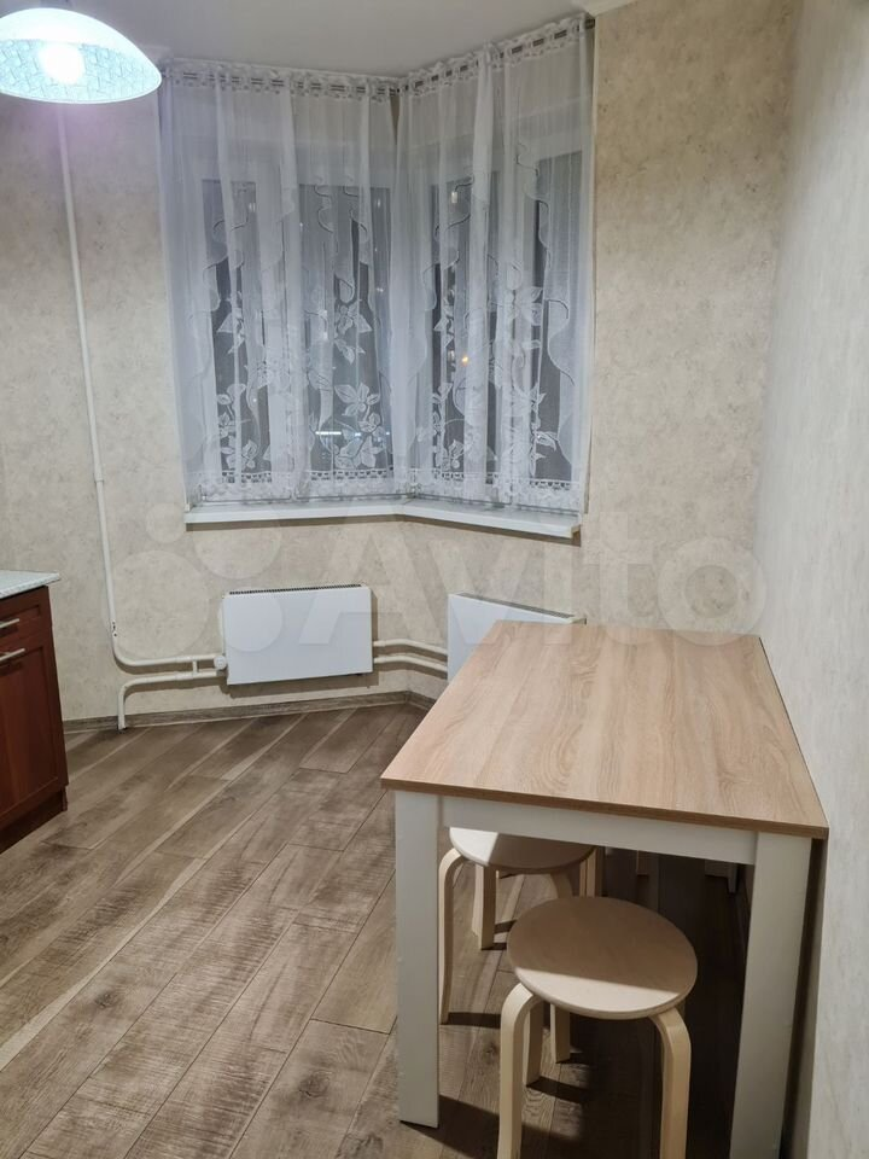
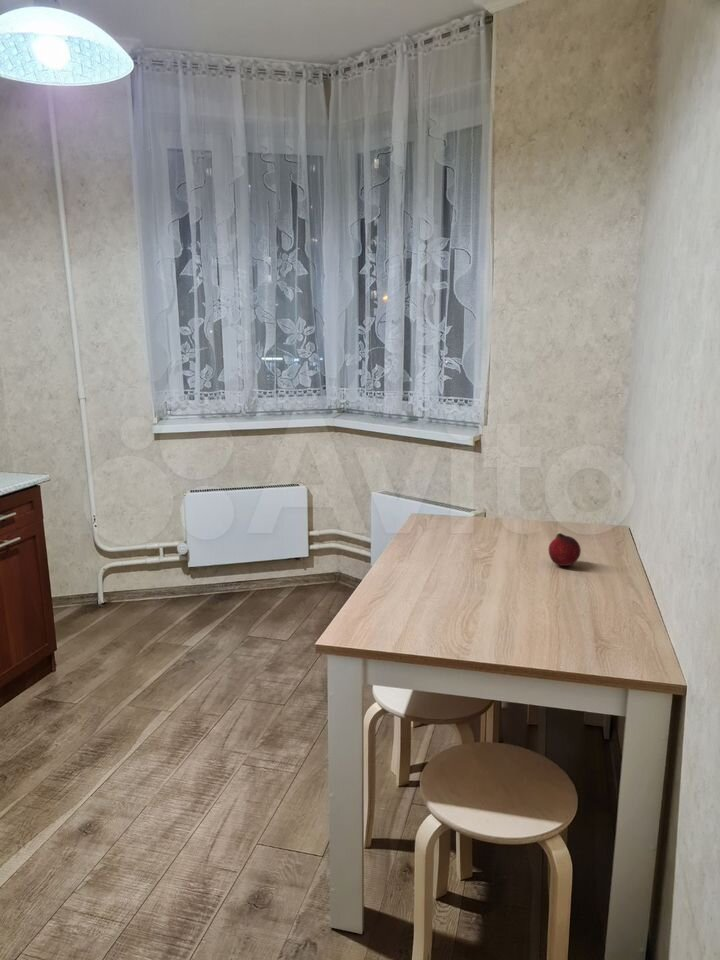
+ fruit [548,532,582,567]
